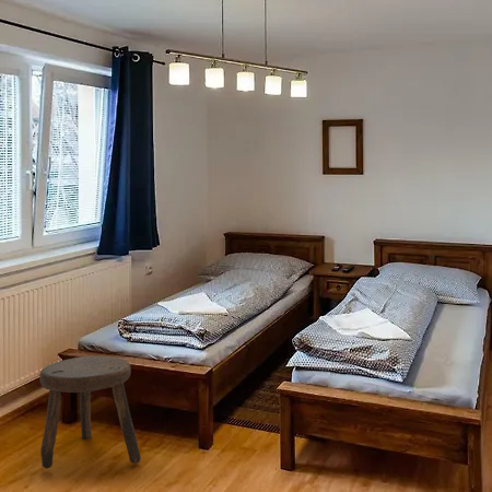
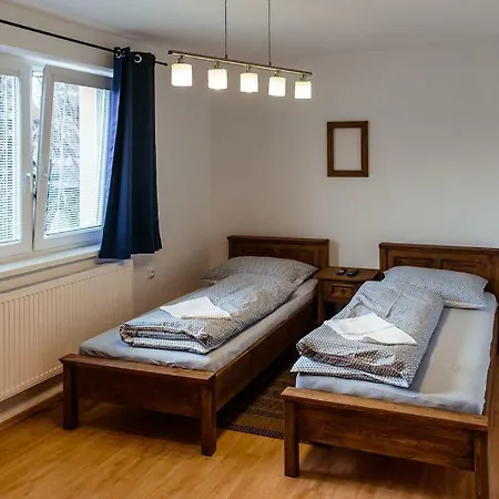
- stool [38,355,142,470]
